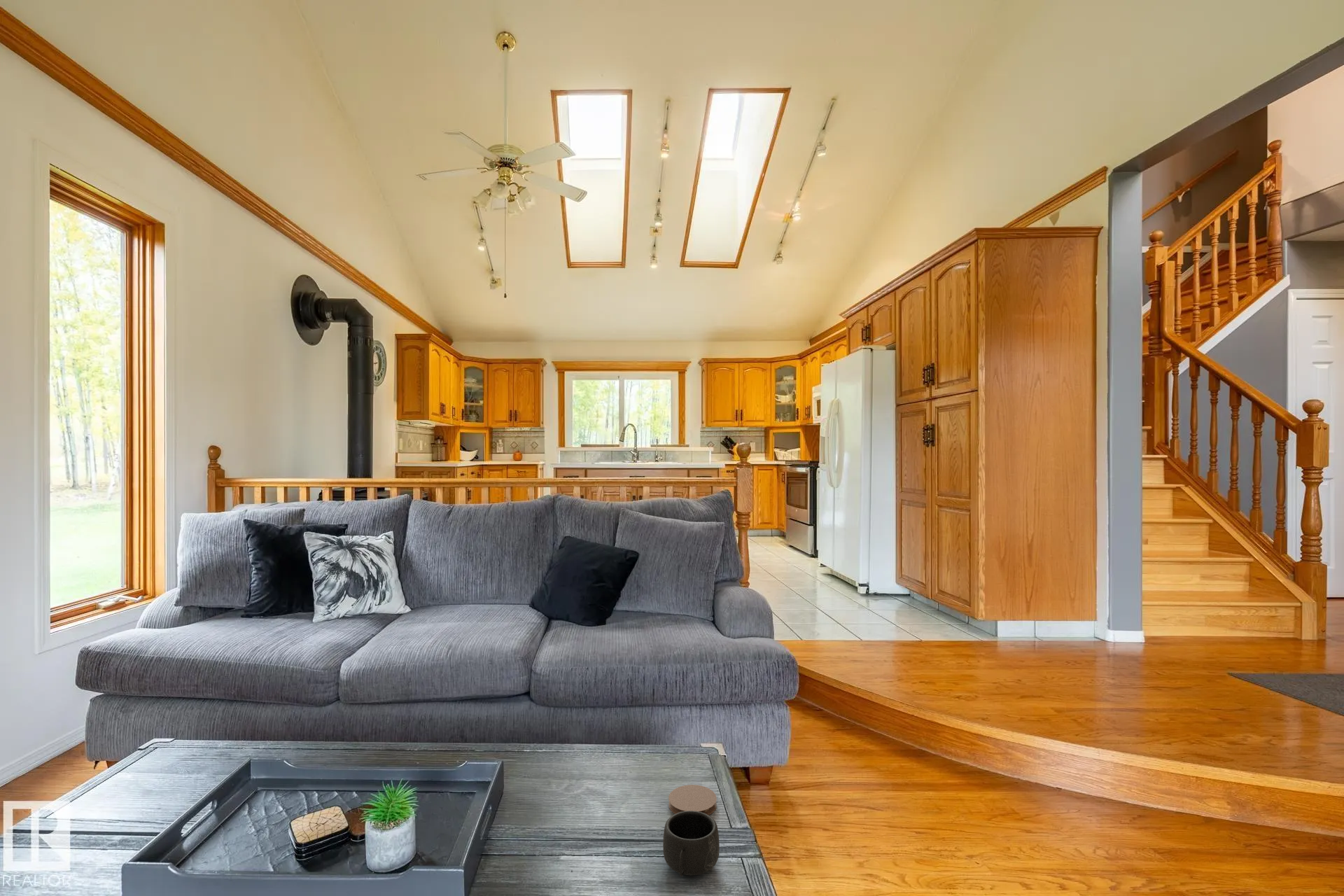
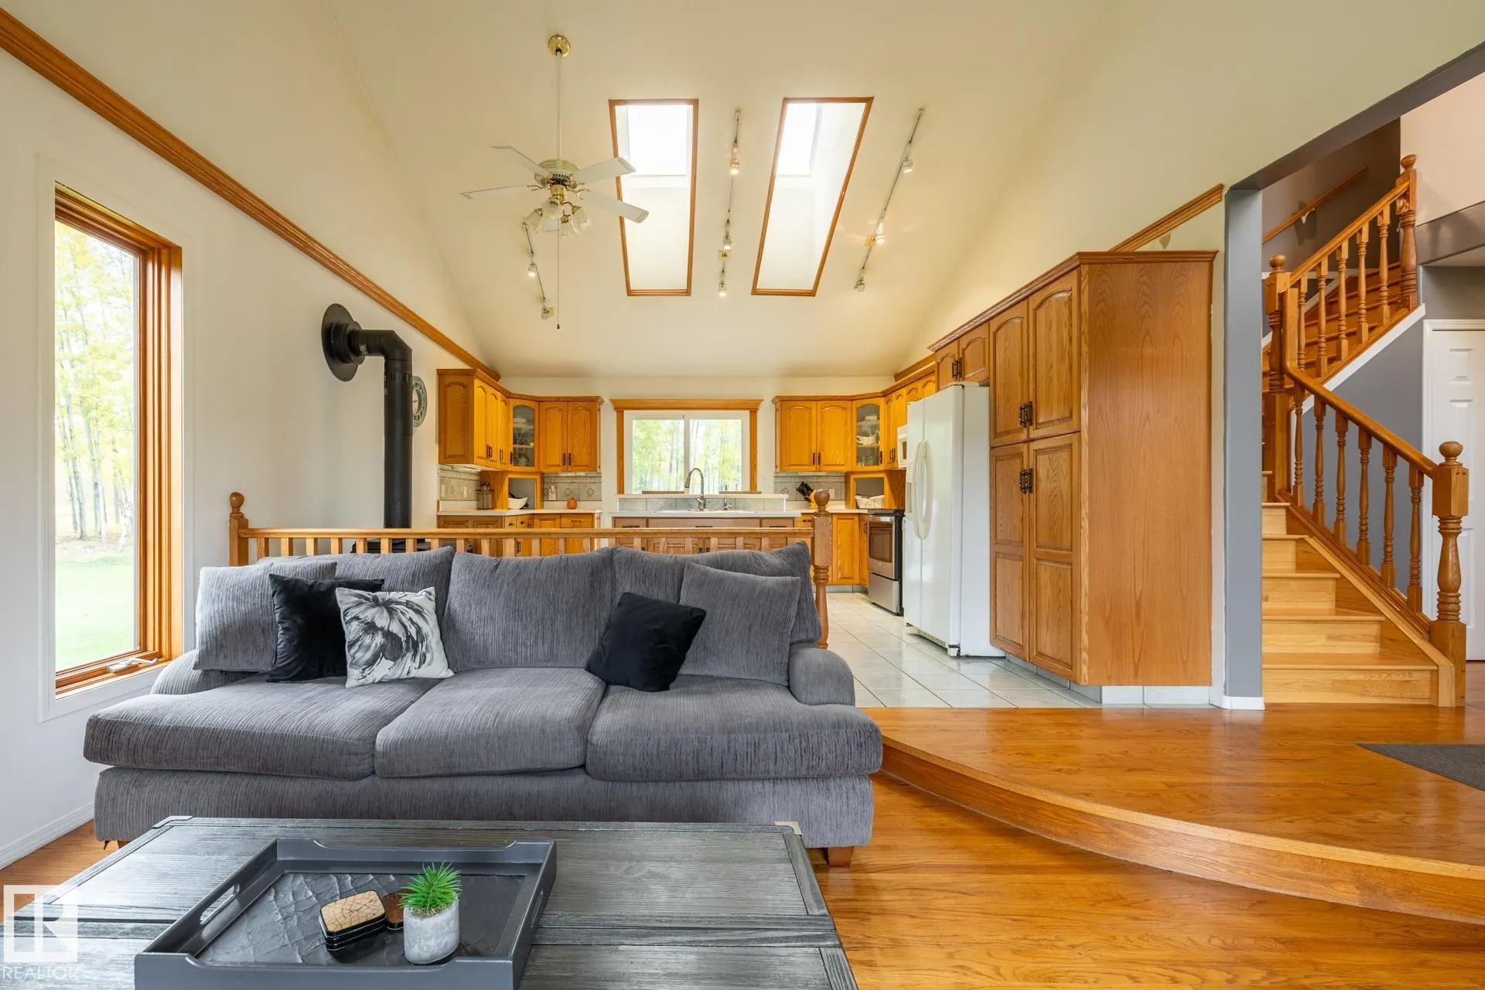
- coaster [668,784,717,816]
- mug [662,811,720,877]
